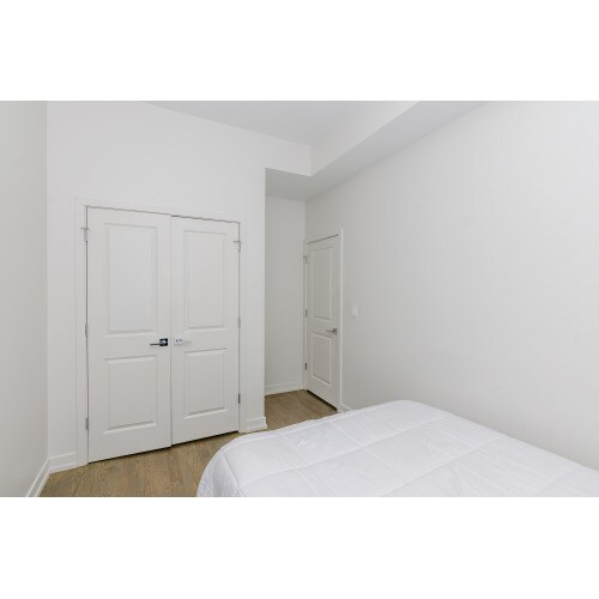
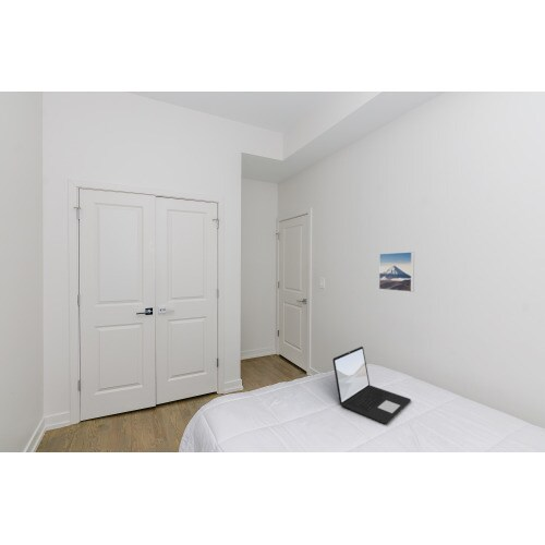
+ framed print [378,251,415,293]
+ laptop [331,346,412,425]
